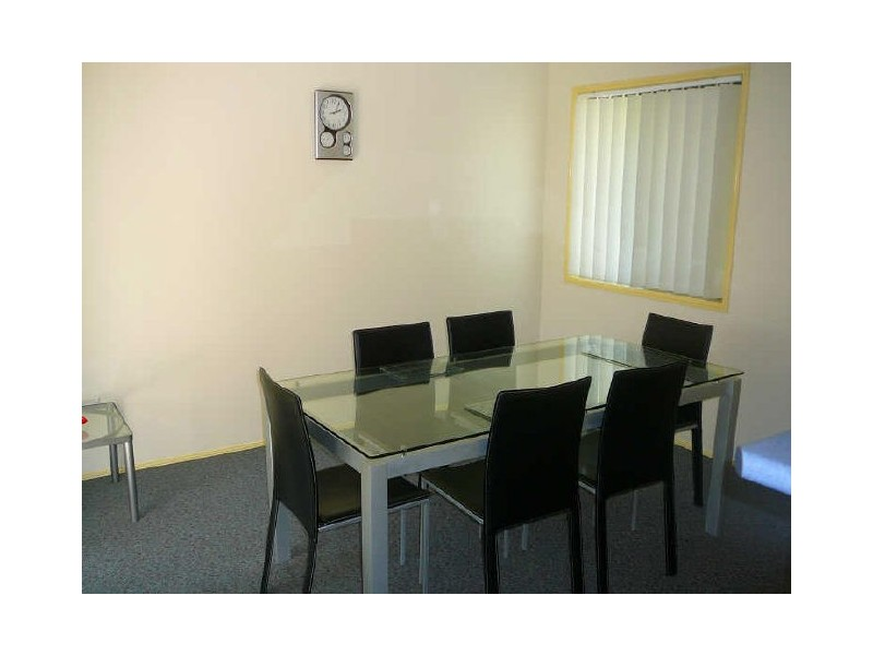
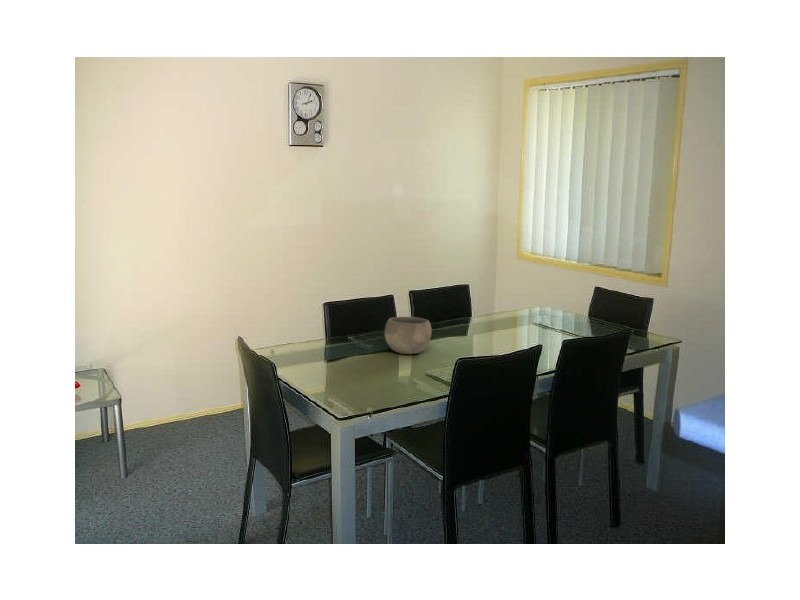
+ bowl [384,316,433,355]
